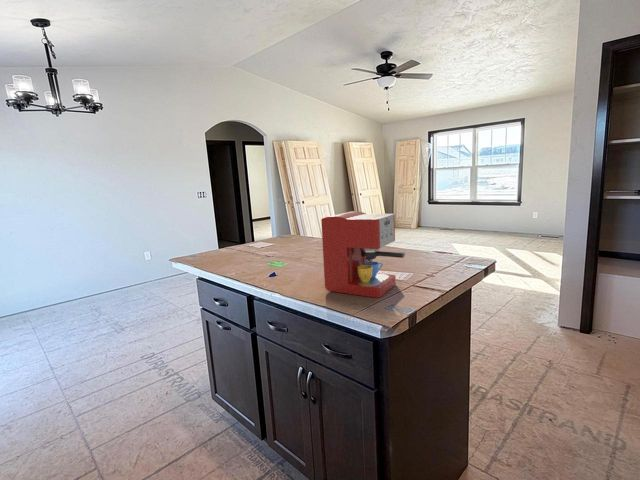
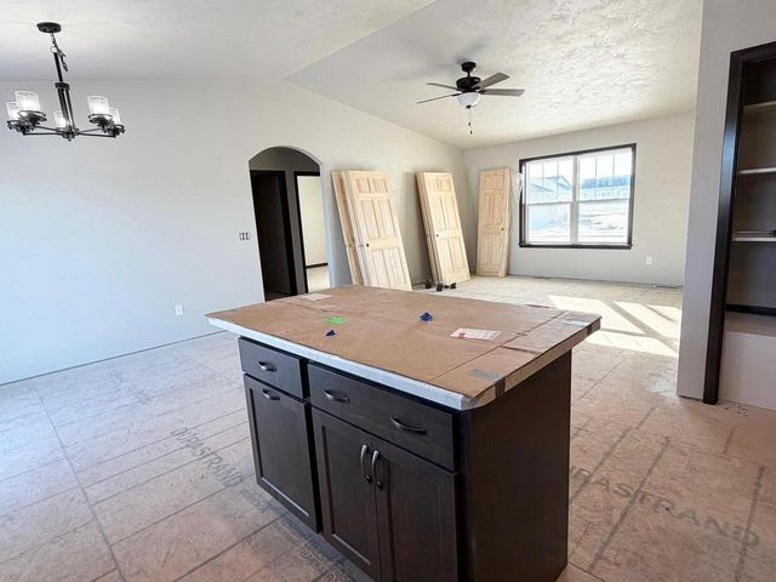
- coffee maker [320,210,406,299]
